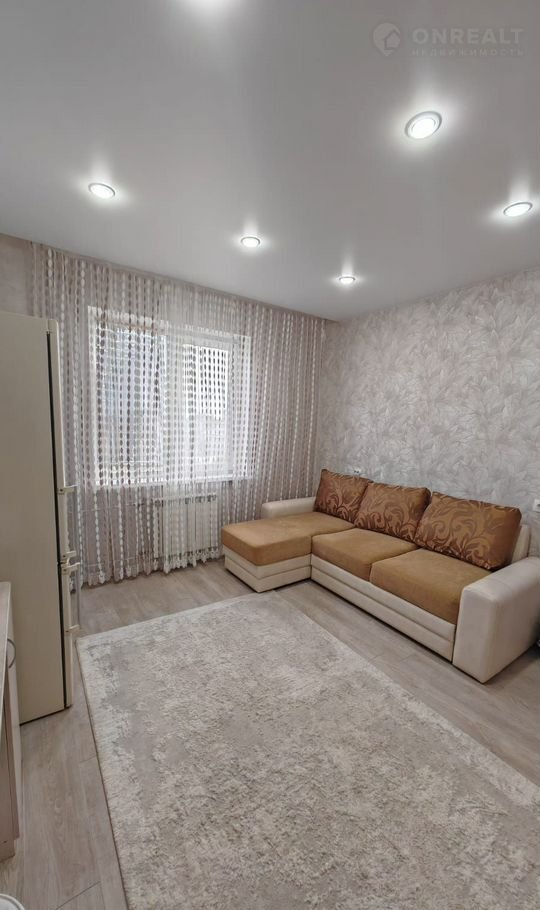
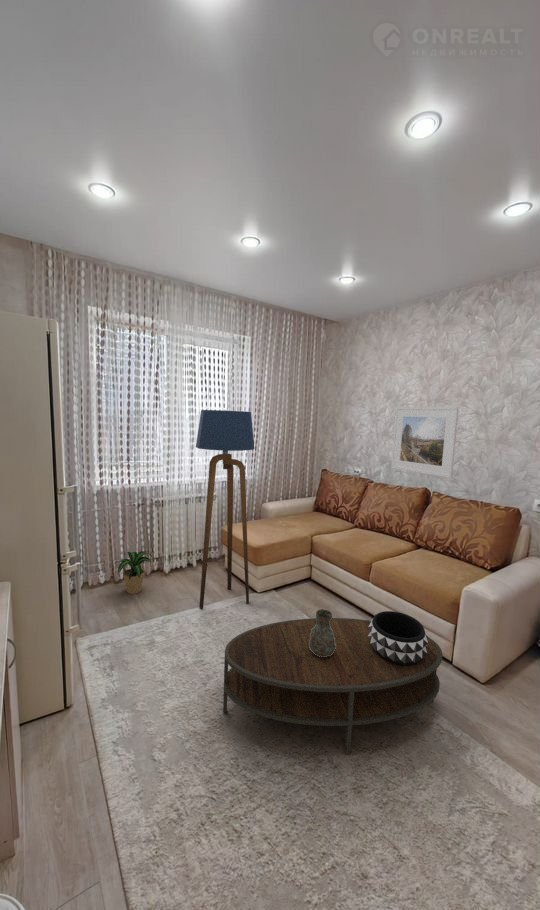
+ coffee table [222,617,443,756]
+ decorative vase [309,608,336,657]
+ potted plant [113,550,154,595]
+ decorative bowl [368,610,429,666]
+ floor lamp [195,409,256,610]
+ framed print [390,406,459,479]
